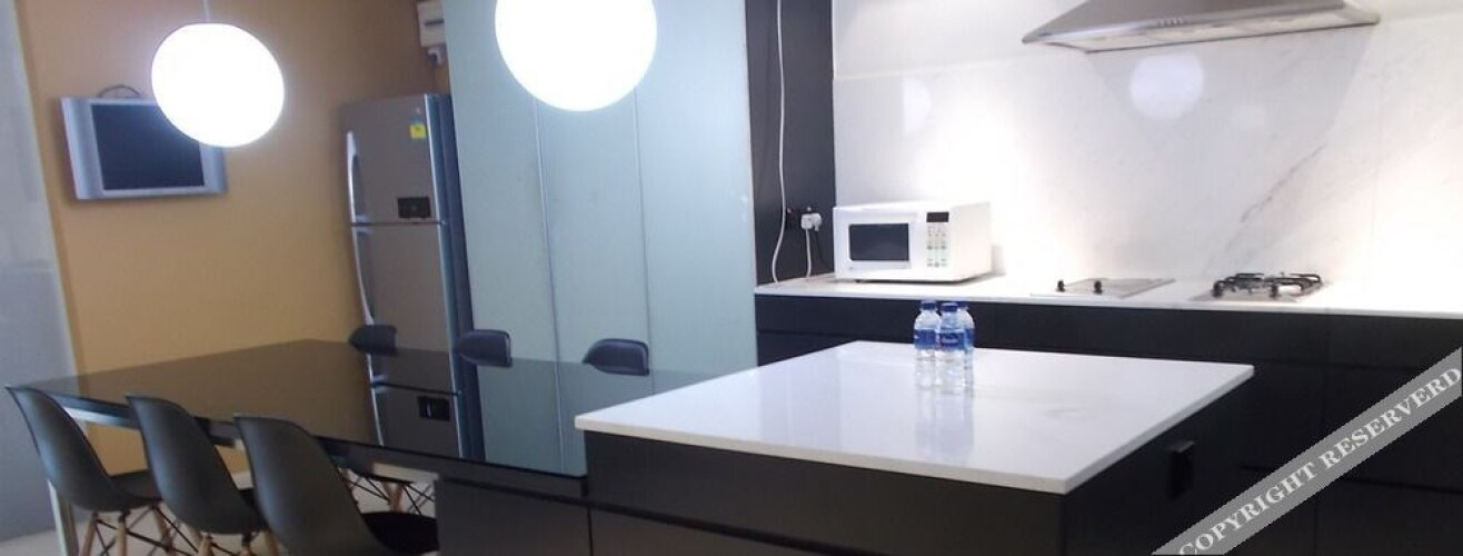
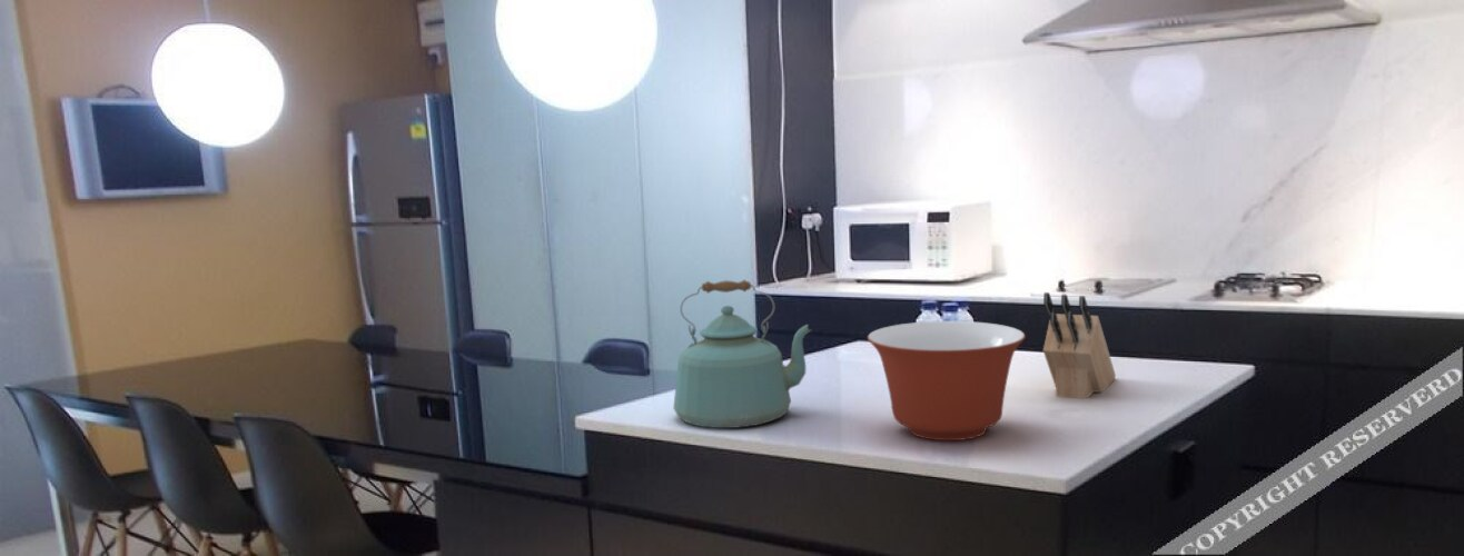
+ kettle [673,279,813,429]
+ knife block [1042,291,1117,399]
+ mixing bowl [867,320,1027,441]
